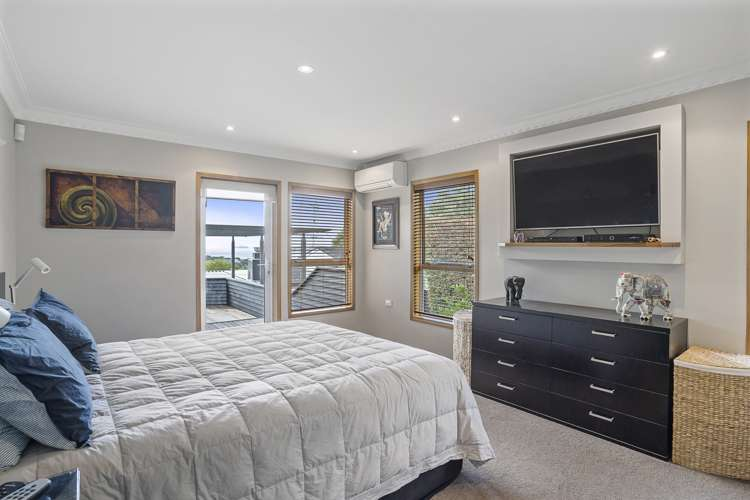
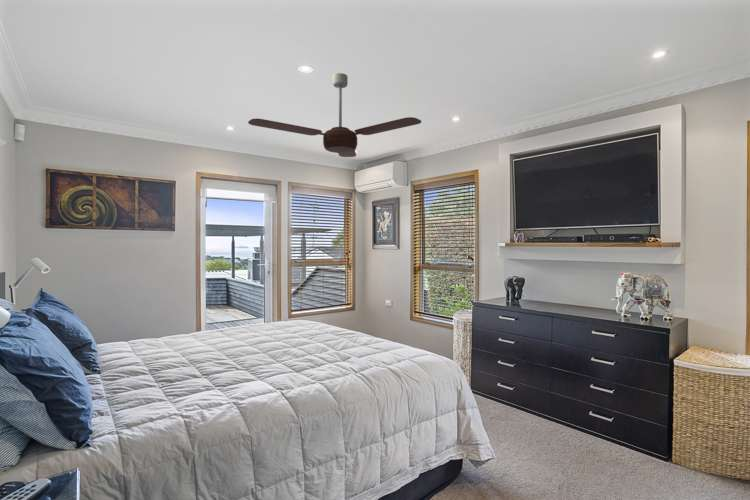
+ ceiling fan [247,72,422,158]
